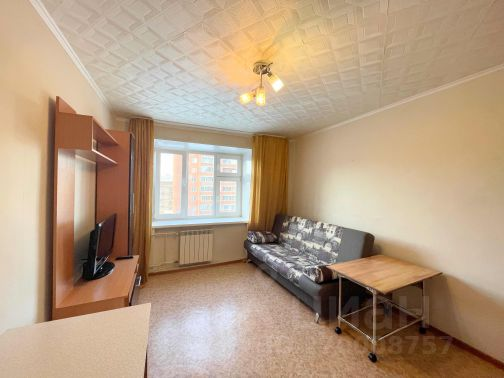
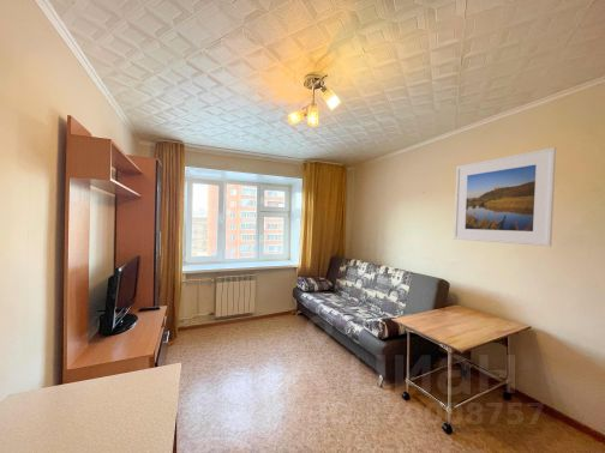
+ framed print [453,146,557,248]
